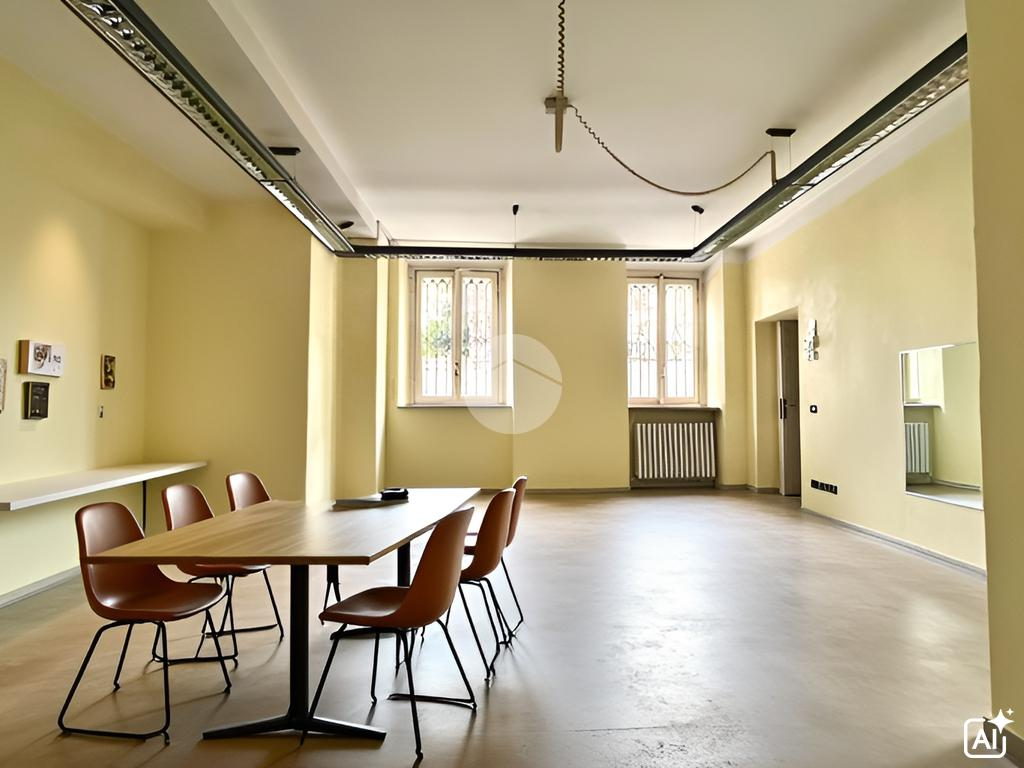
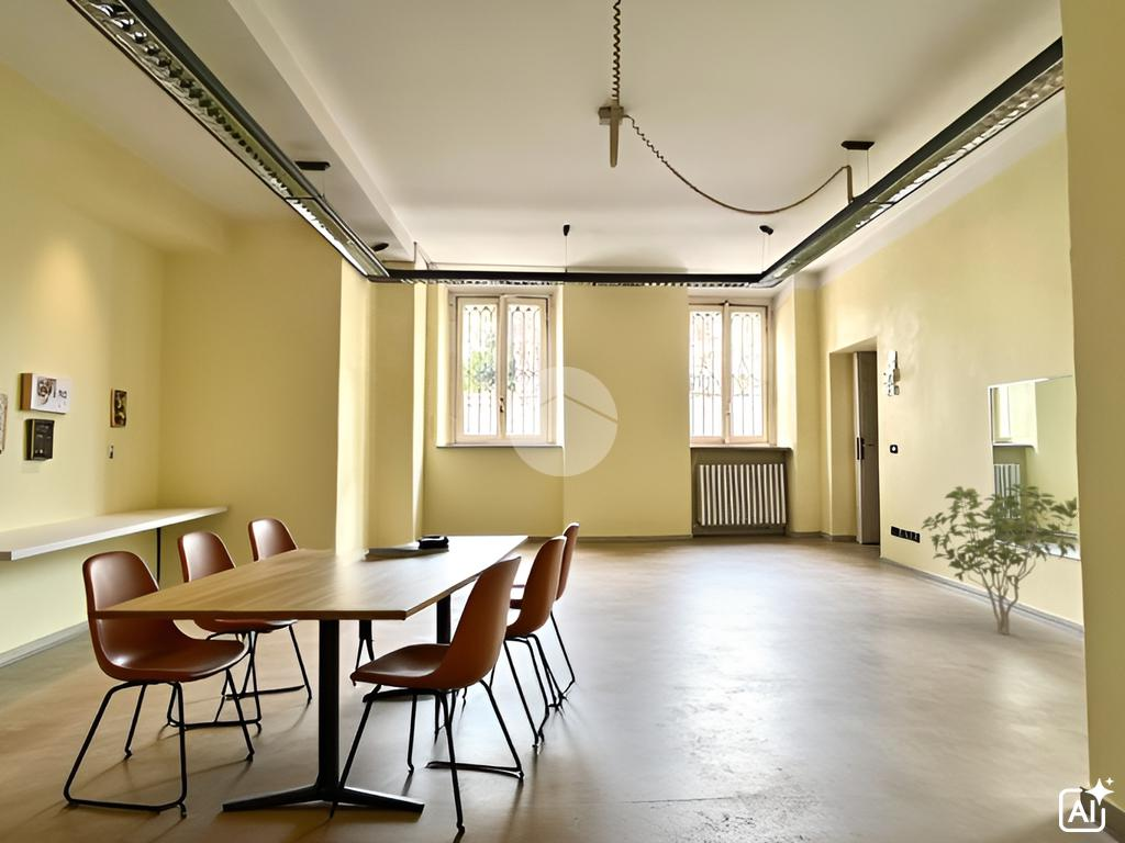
+ shrub [920,482,1079,636]
